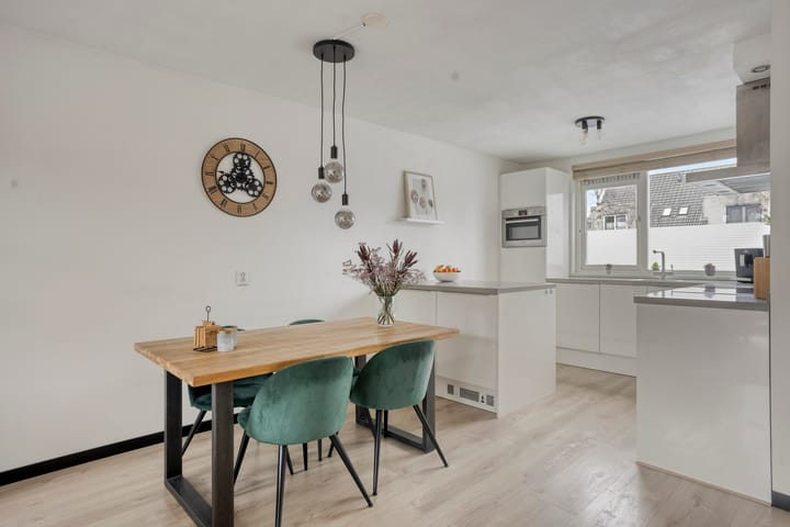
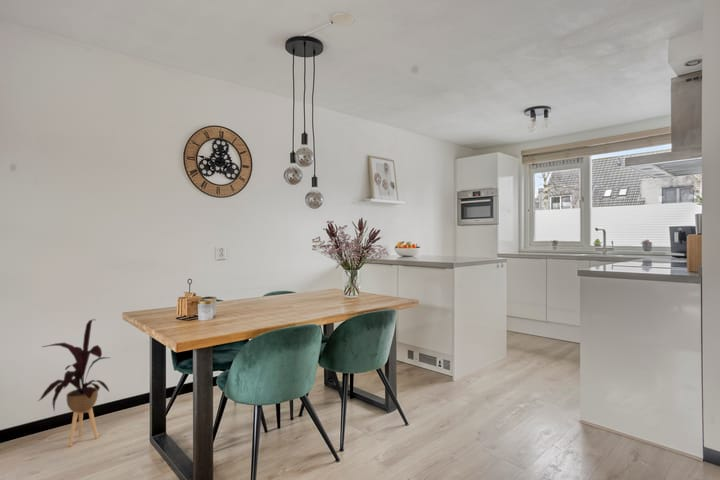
+ house plant [36,318,110,447]
